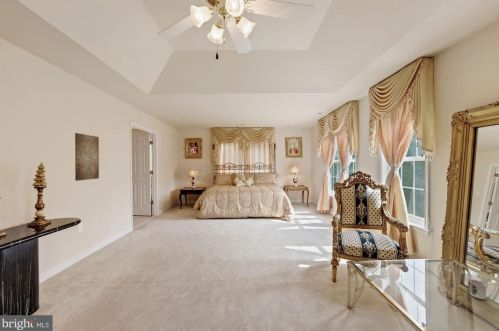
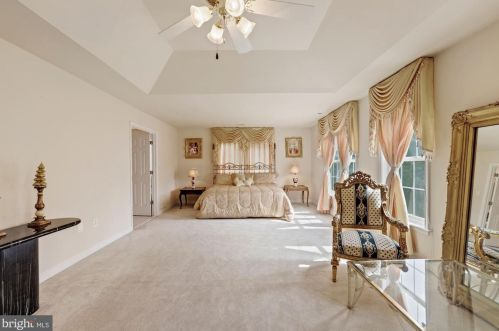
- wall art [74,132,100,182]
- cup [467,278,487,300]
